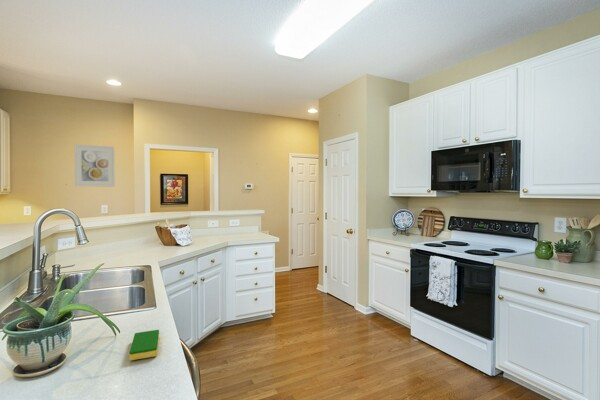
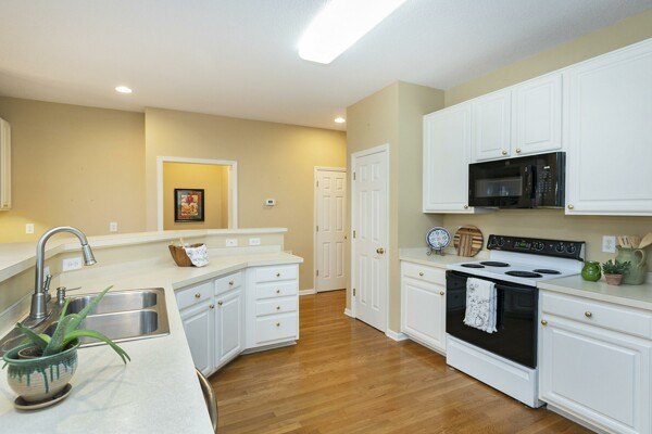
- dish sponge [128,329,160,361]
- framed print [74,144,116,188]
